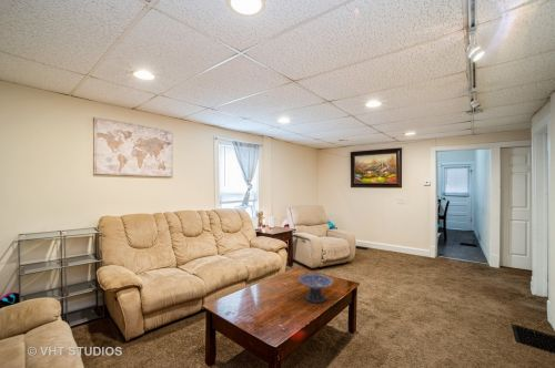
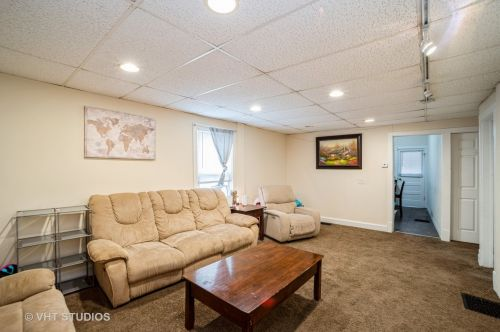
- decorative bowl [297,272,335,305]
